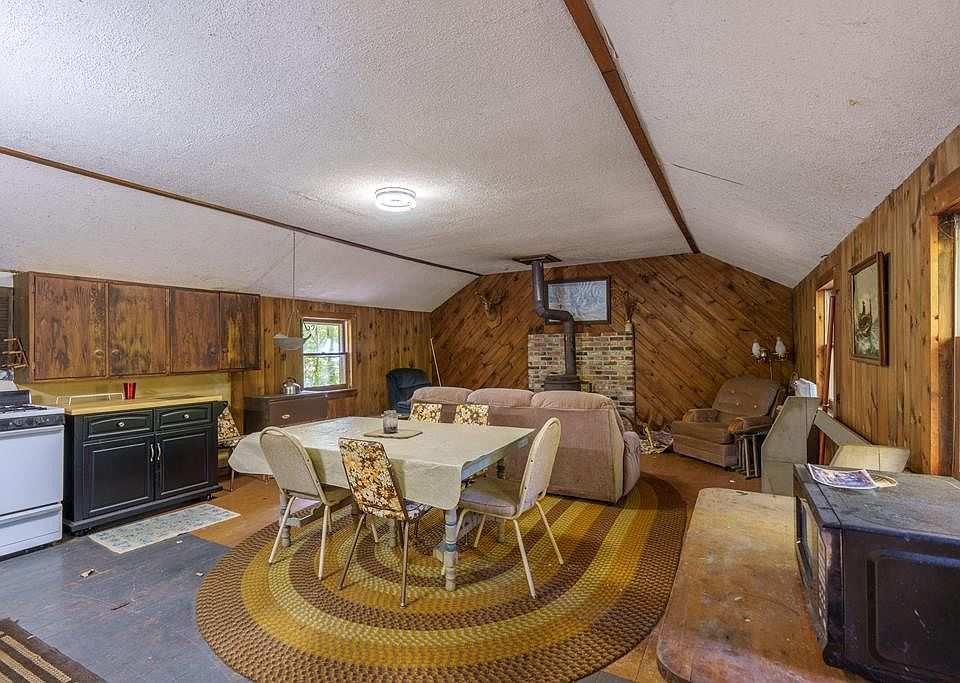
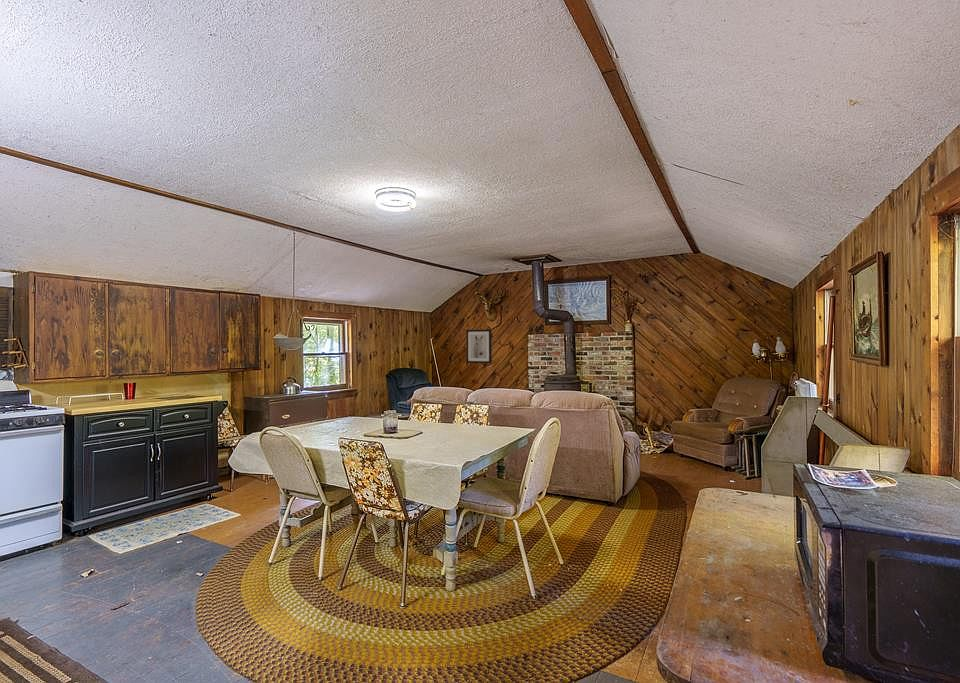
+ wall art [465,329,493,364]
